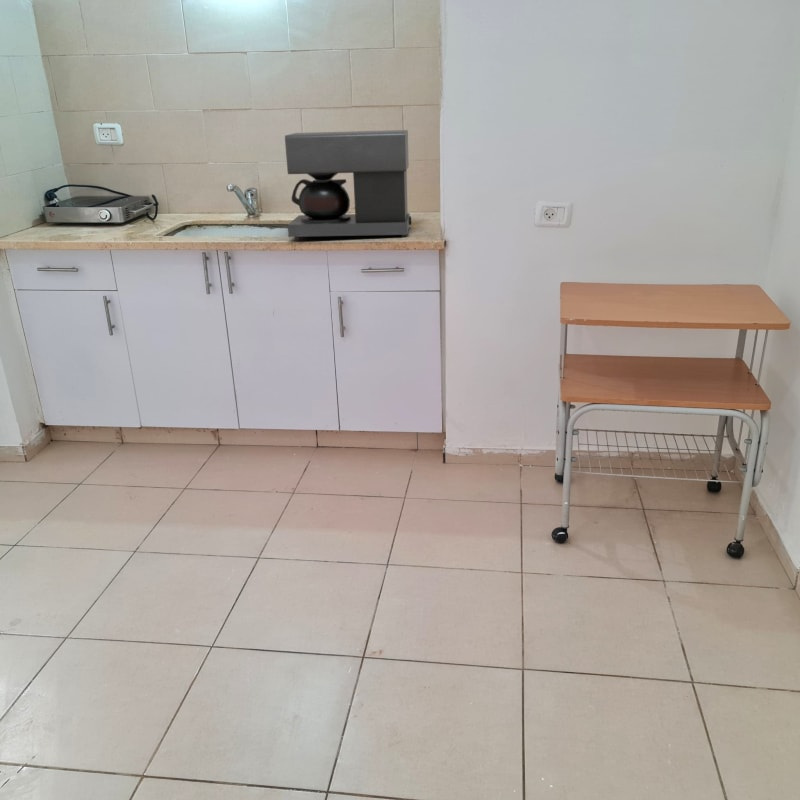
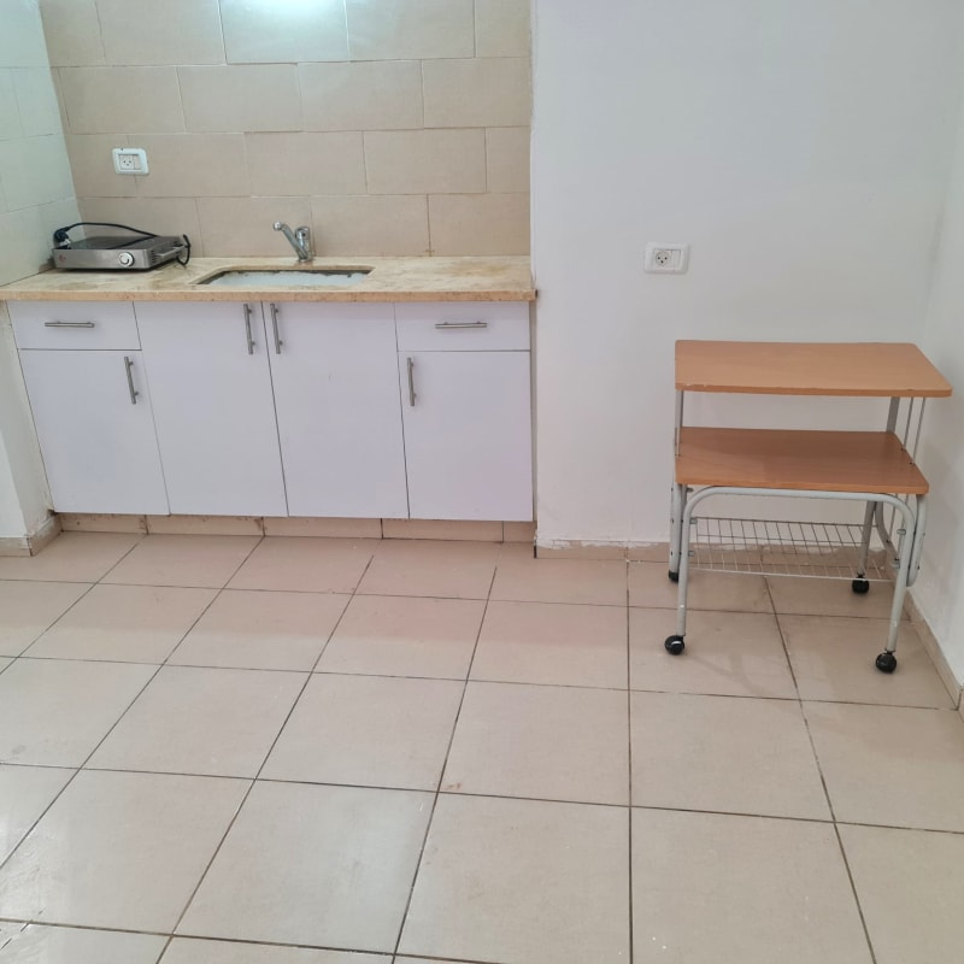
- coffee maker [284,129,412,241]
